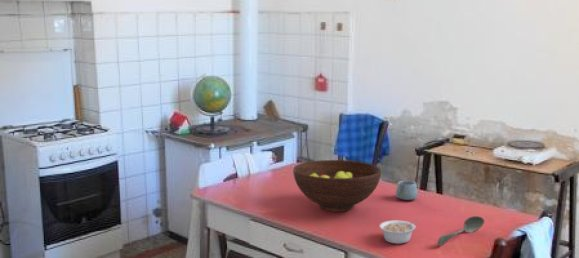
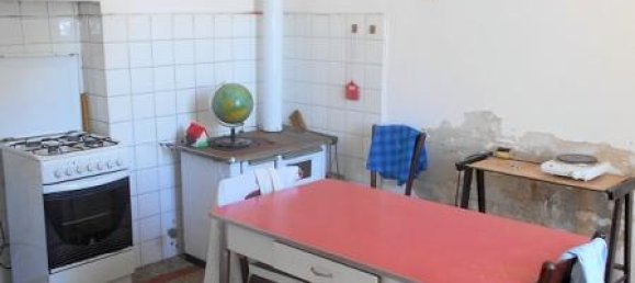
- fruit bowl [292,159,382,213]
- legume [378,218,420,245]
- spoon [437,215,485,247]
- mug [395,180,419,201]
